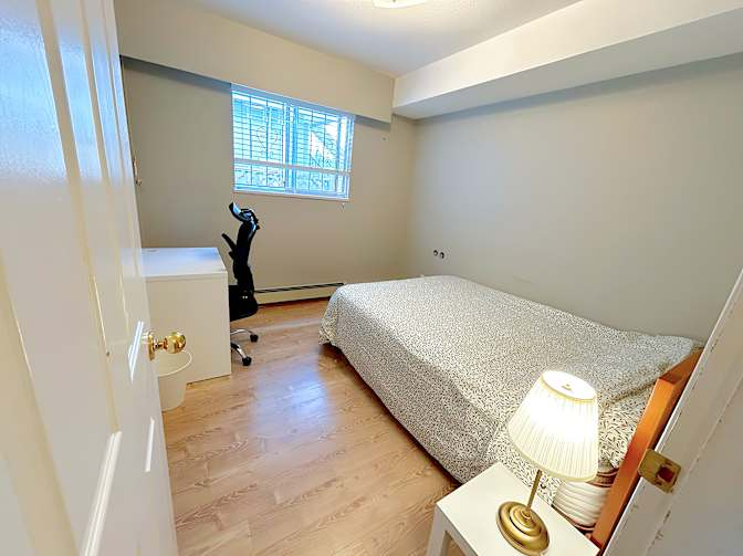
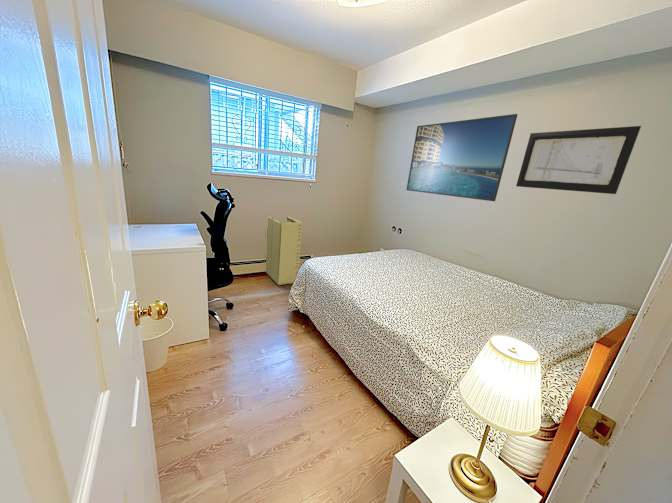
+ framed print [405,113,519,202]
+ laundry hamper [264,215,303,287]
+ wall art [515,125,642,195]
